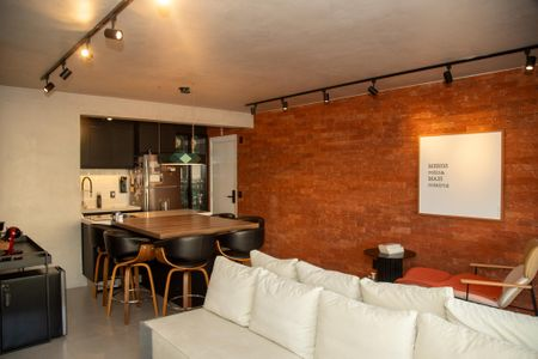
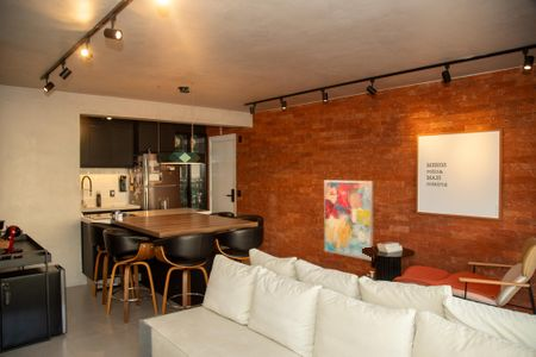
+ wall art [323,178,374,262]
